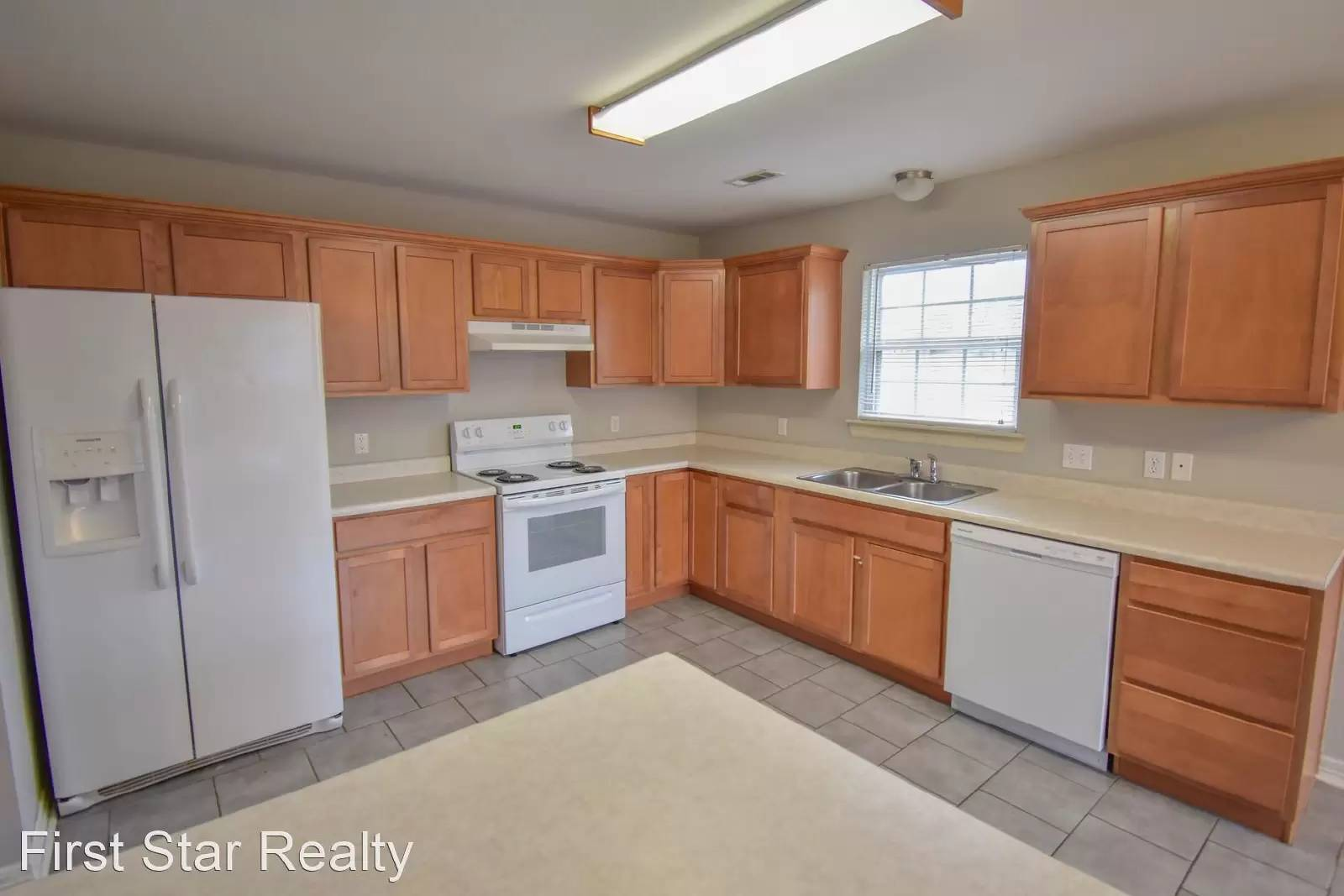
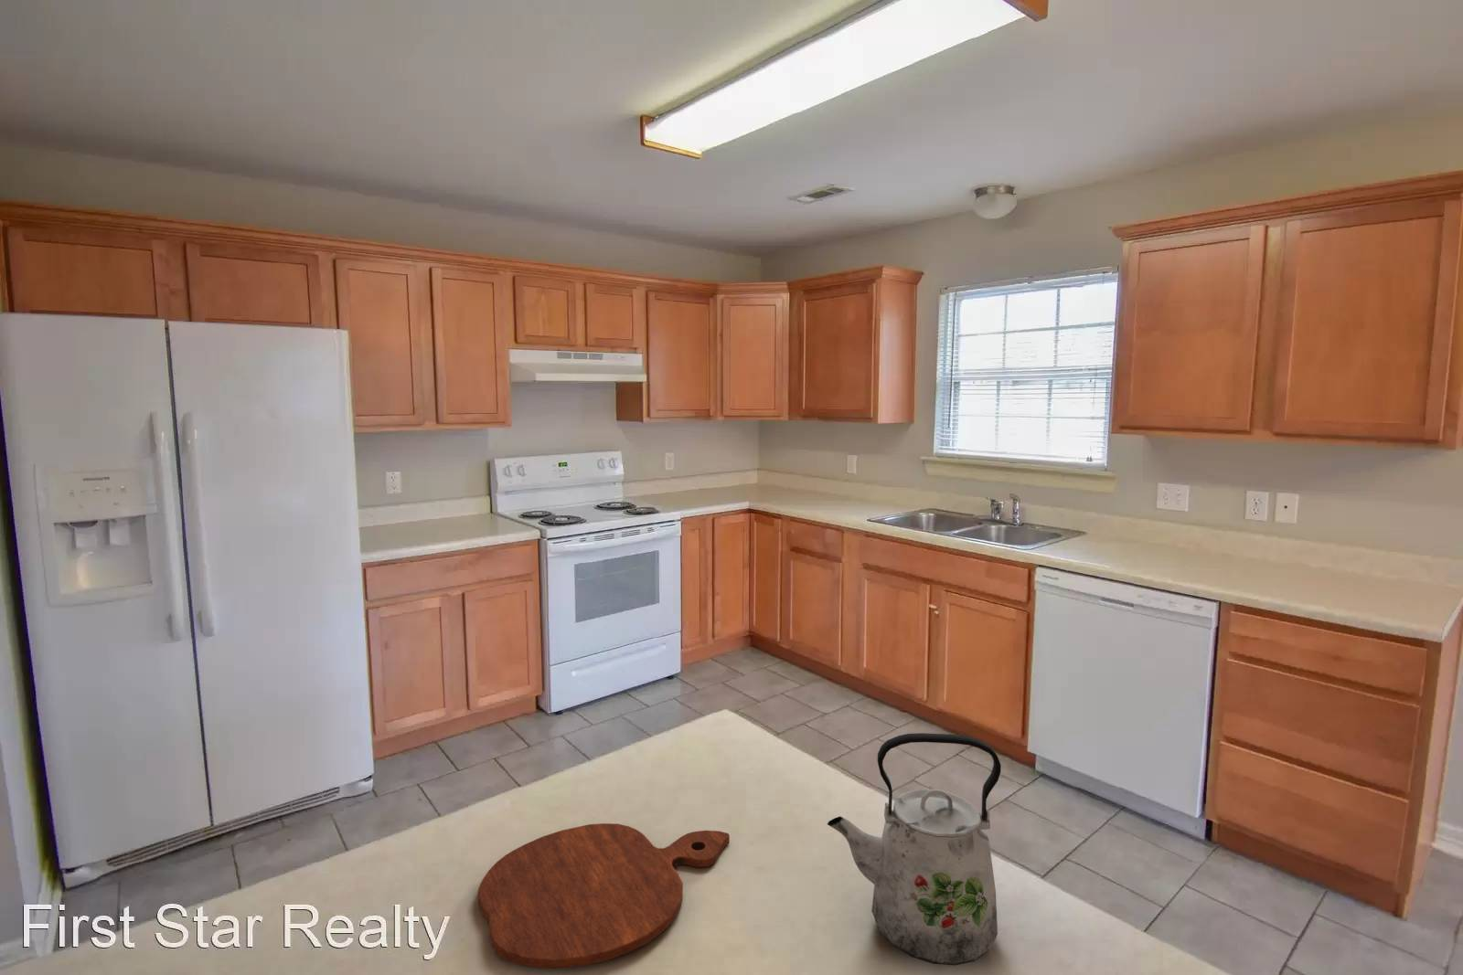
+ cutting board [477,823,730,970]
+ kettle [826,732,1003,966]
